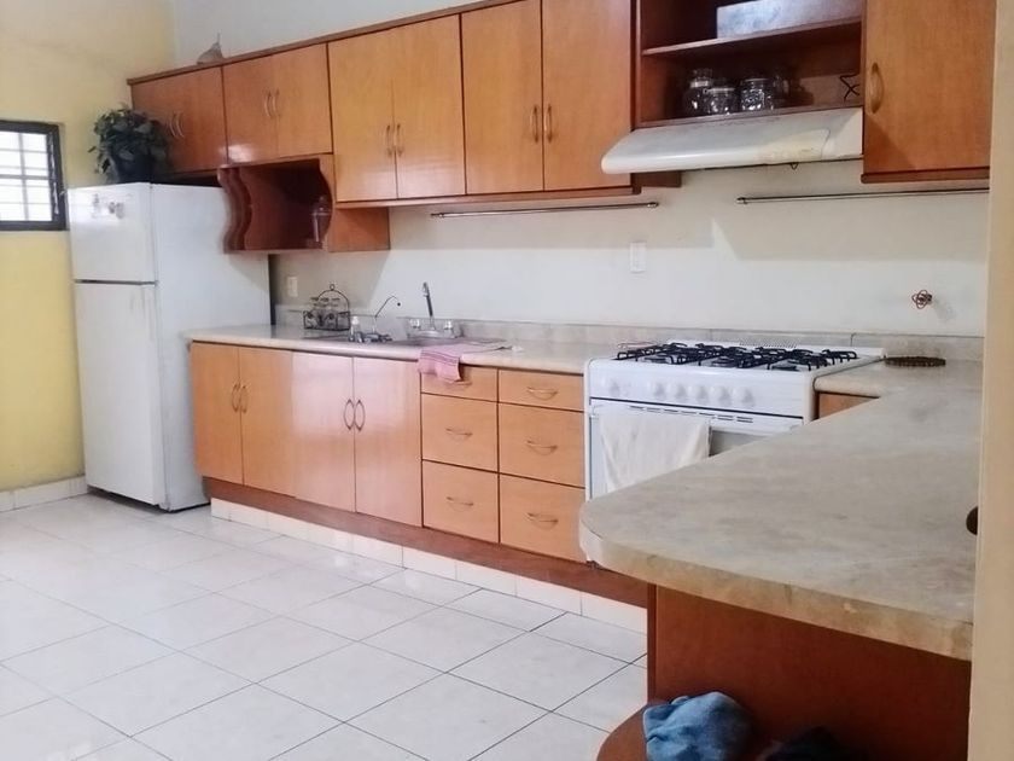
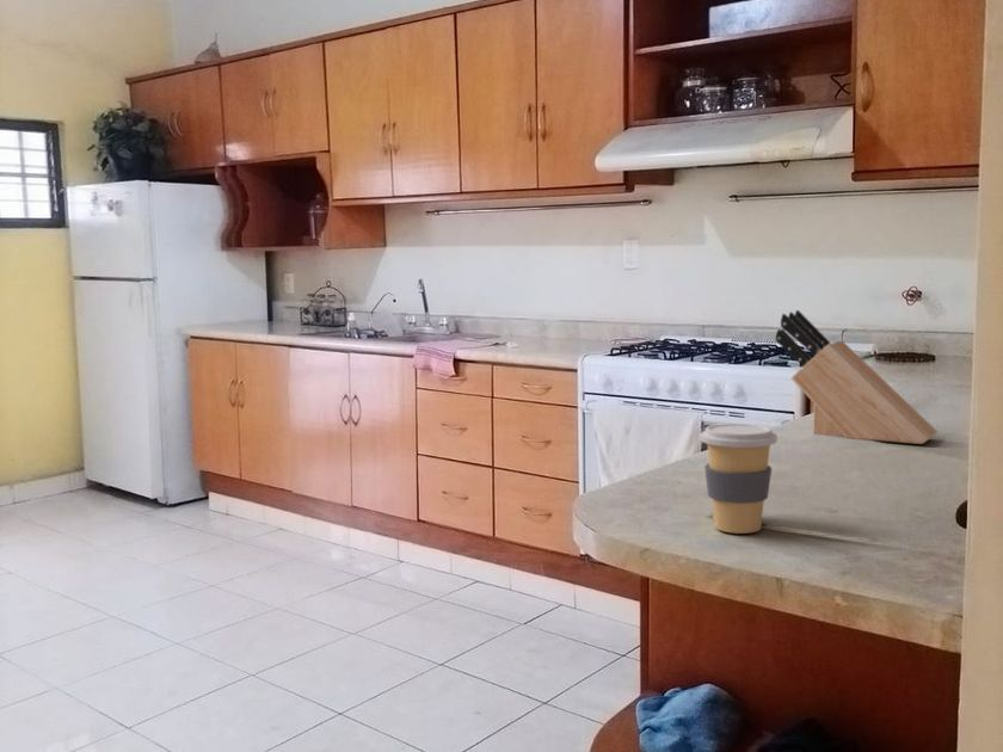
+ knife block [775,309,939,445]
+ coffee cup [699,423,779,535]
